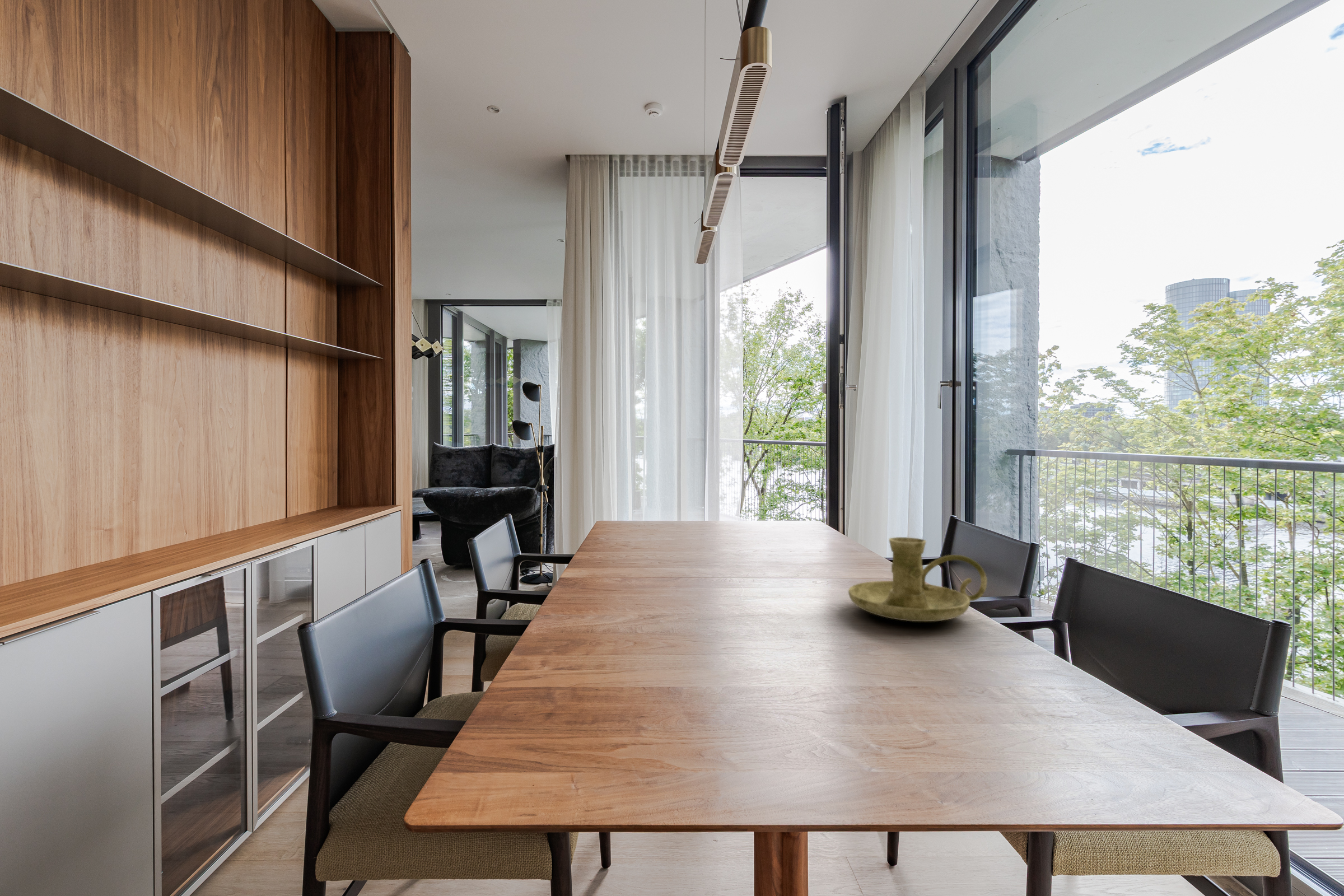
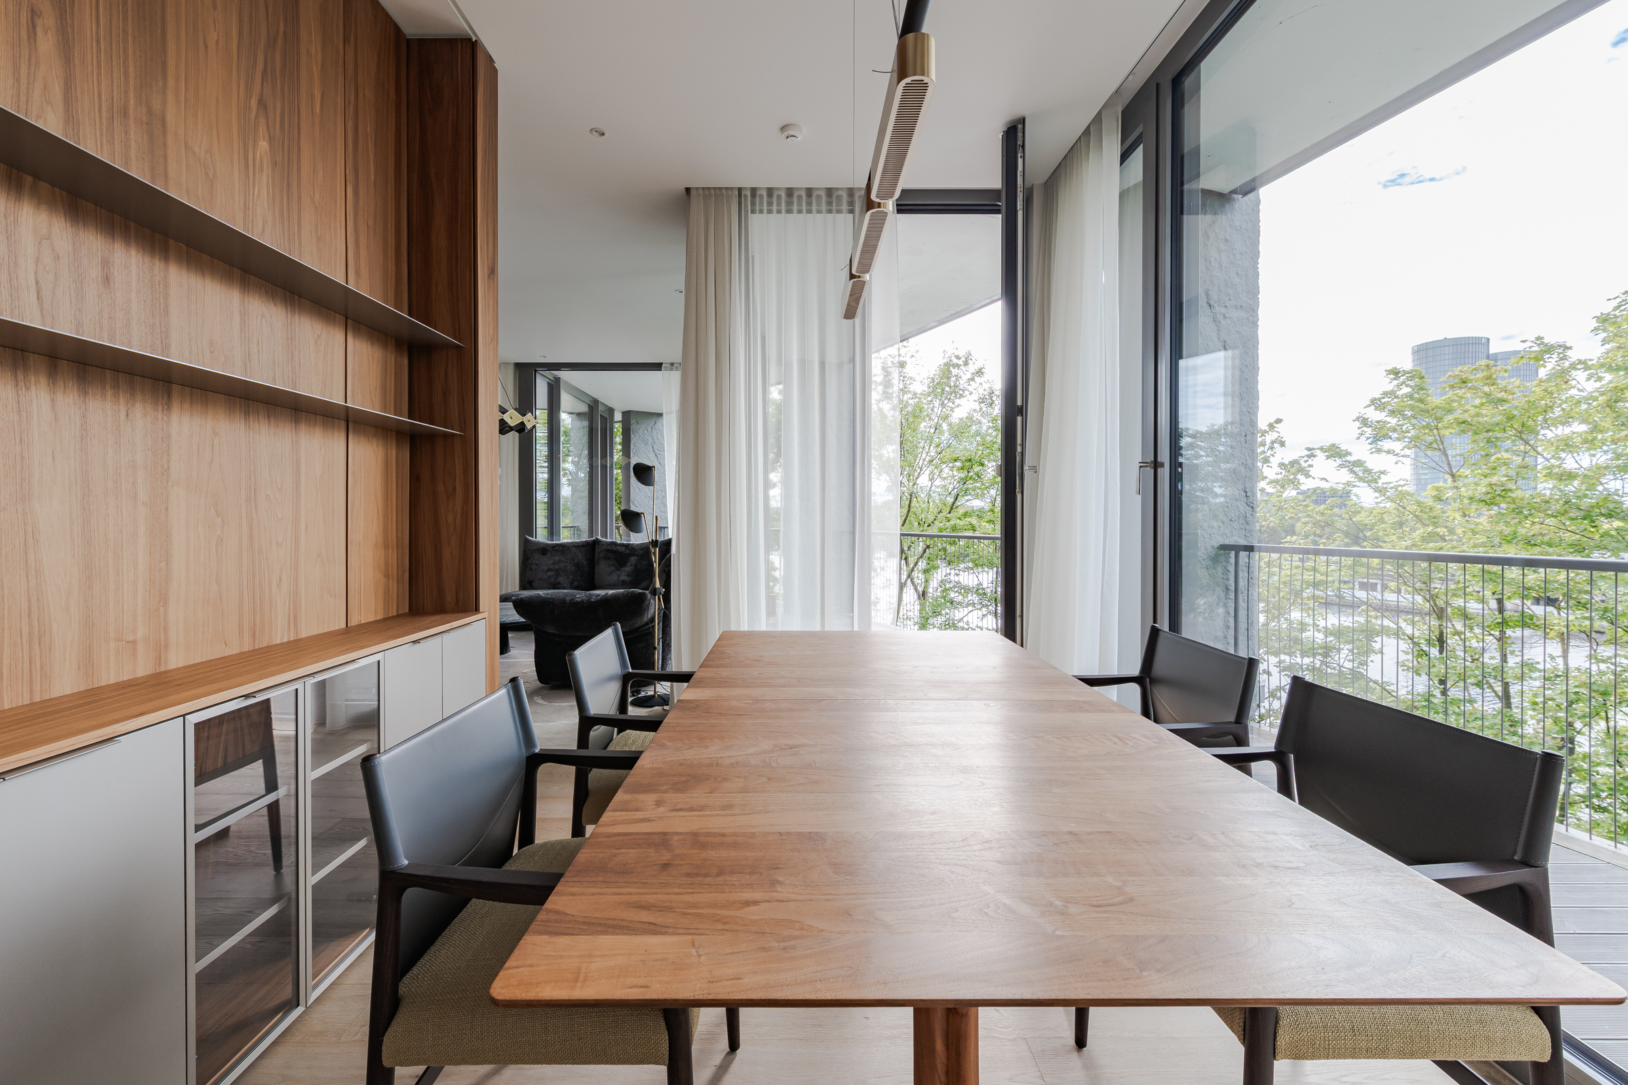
- candle holder [848,536,987,622]
